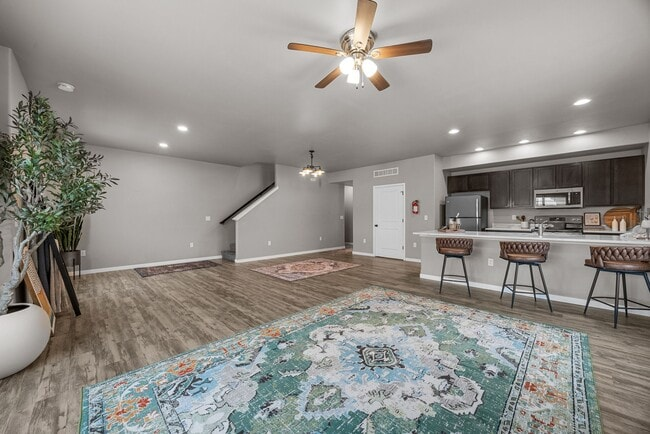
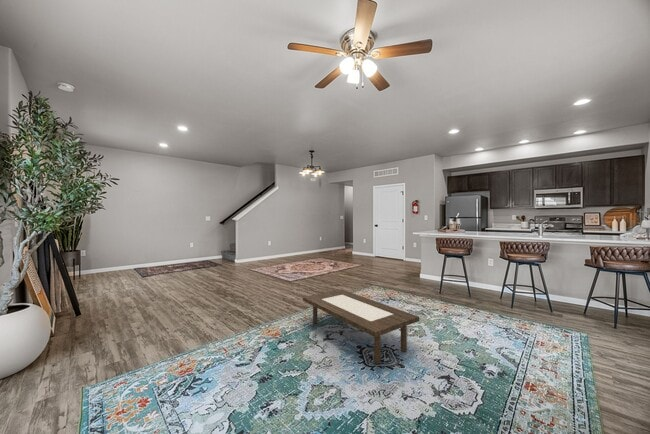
+ coffee table [302,288,420,365]
